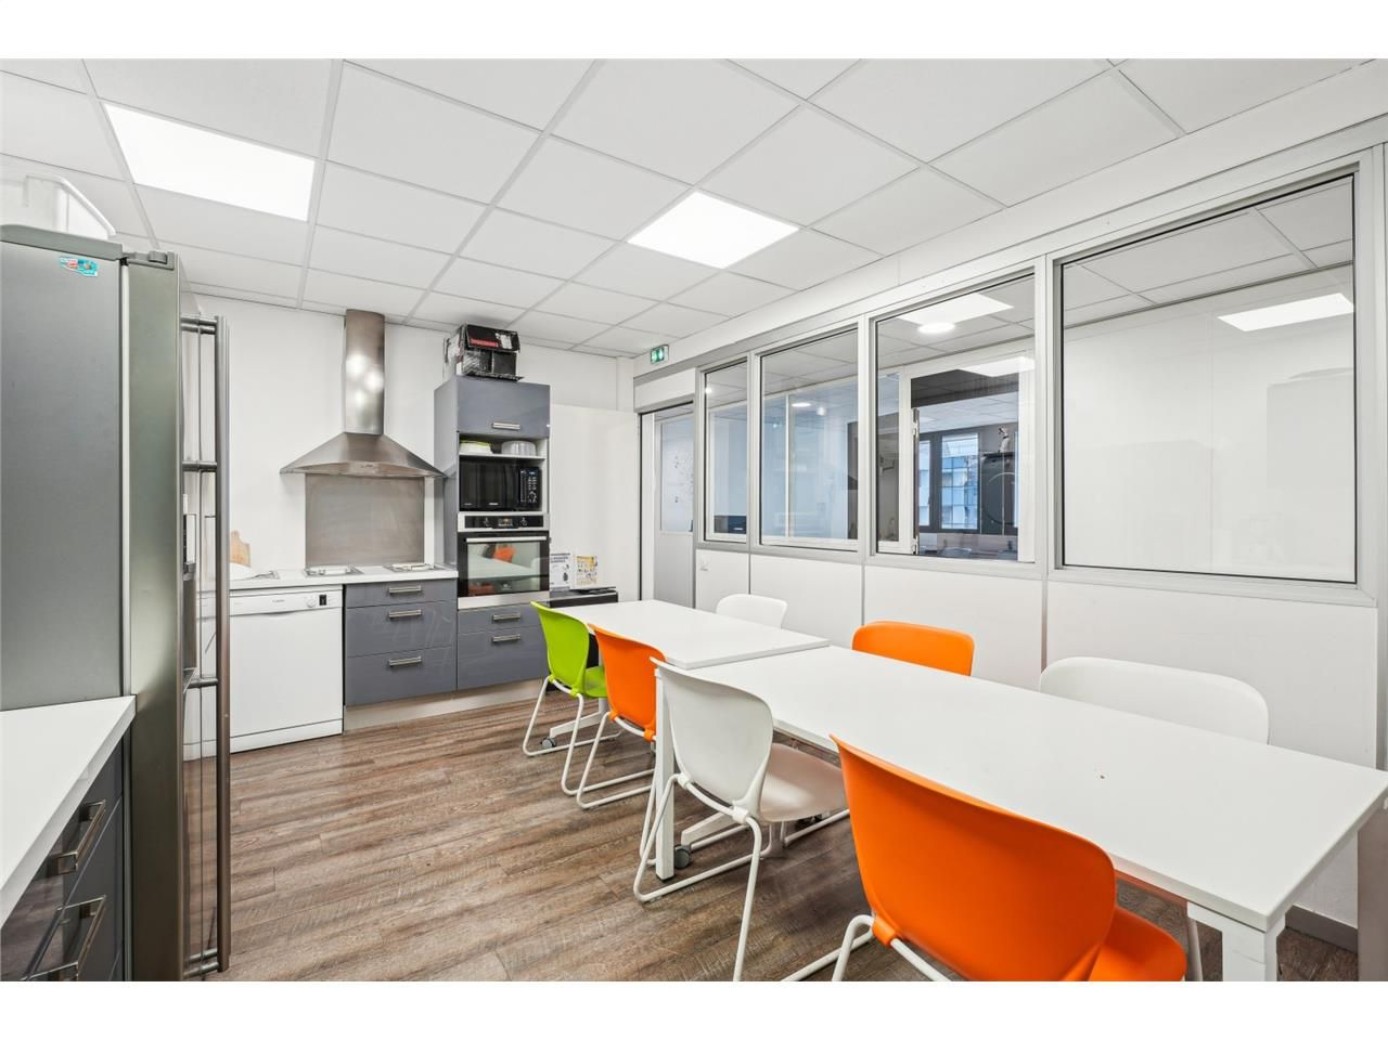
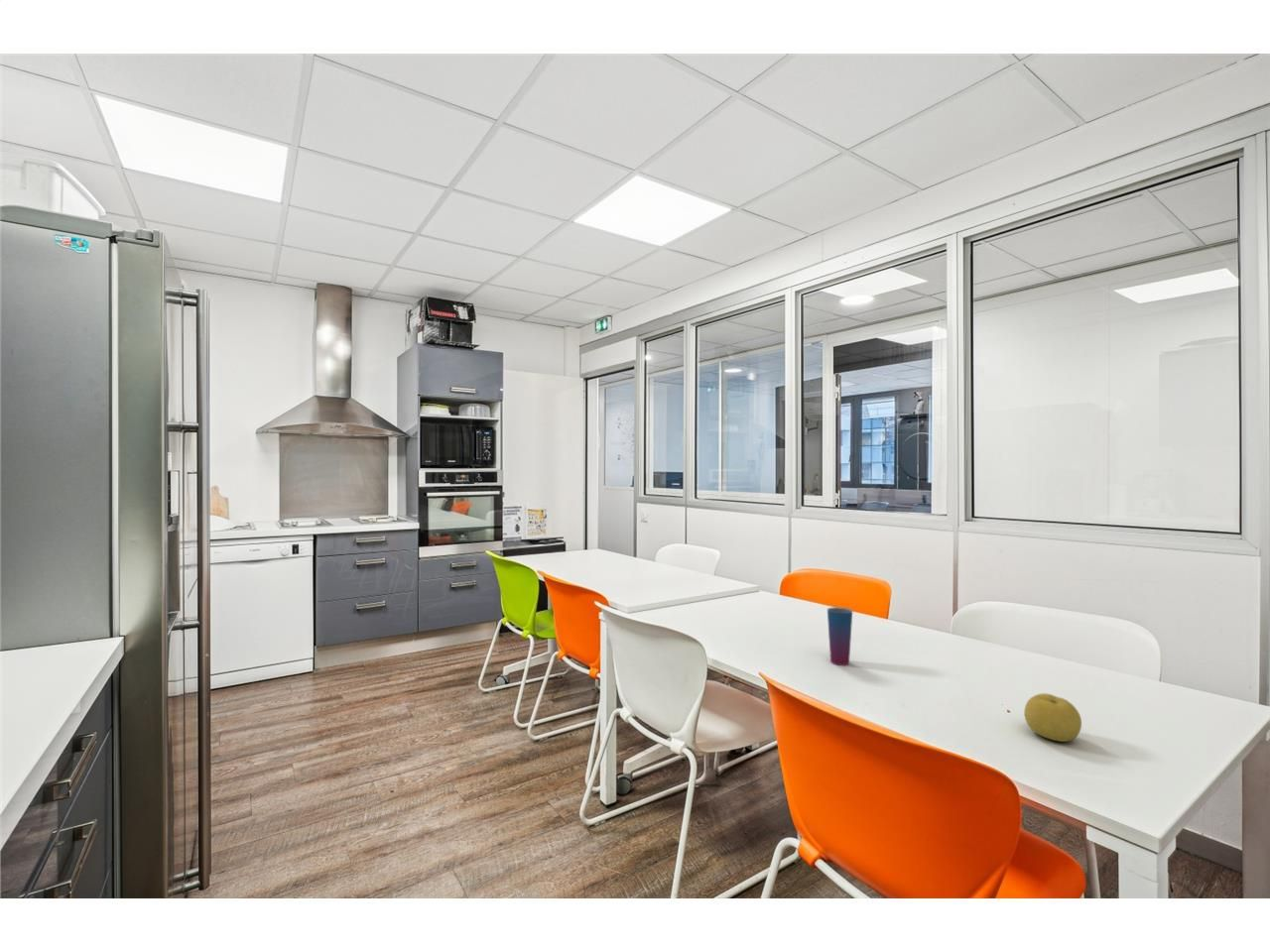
+ cup [826,606,853,666]
+ fruit [1023,692,1082,743]
